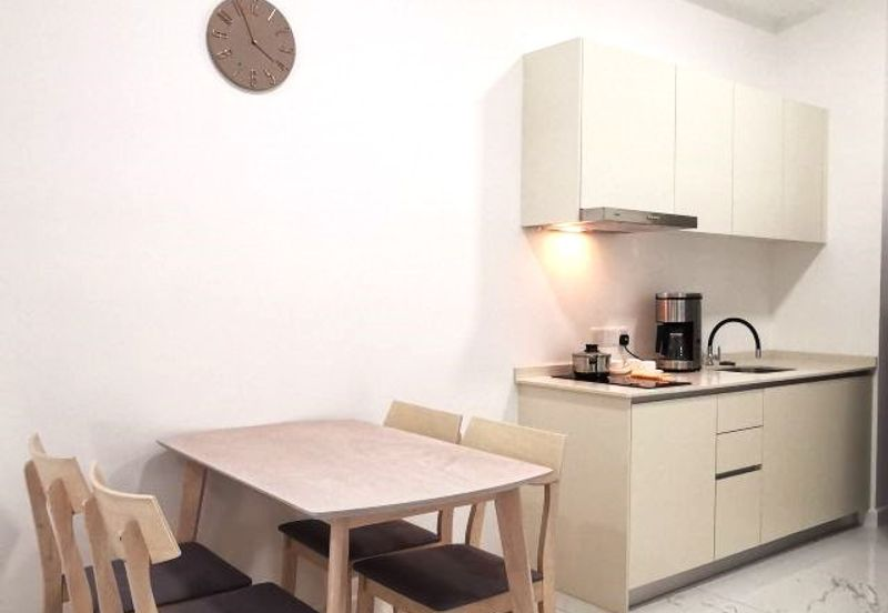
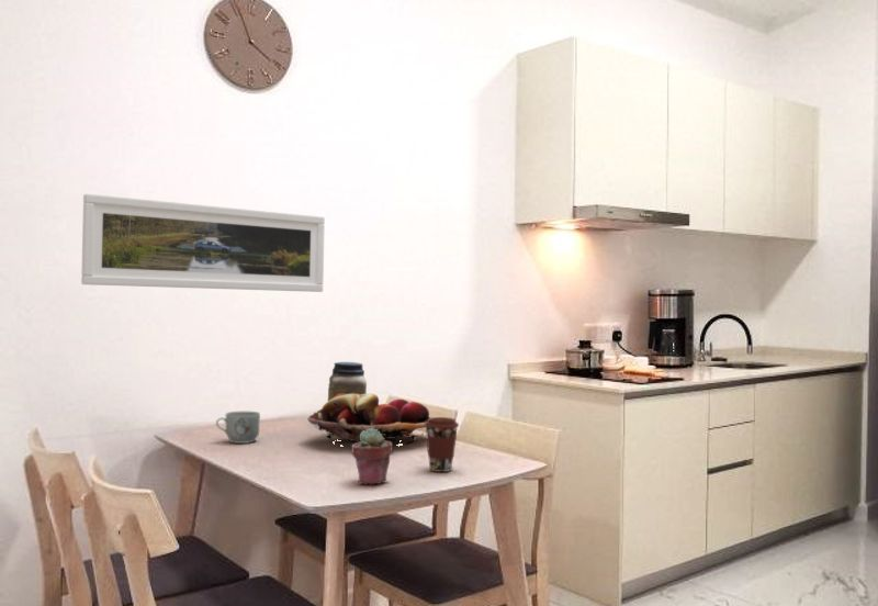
+ coffee cup [425,416,460,473]
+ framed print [80,193,326,293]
+ jar [327,361,368,423]
+ fruit basket [306,393,432,447]
+ potted succulent [350,428,394,485]
+ mug [215,411,261,445]
